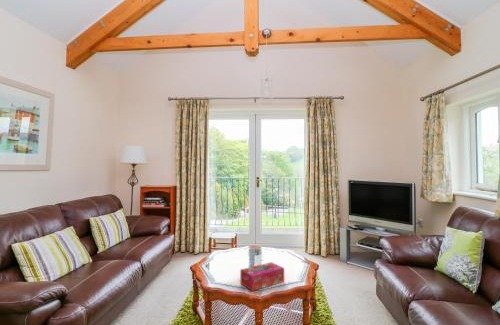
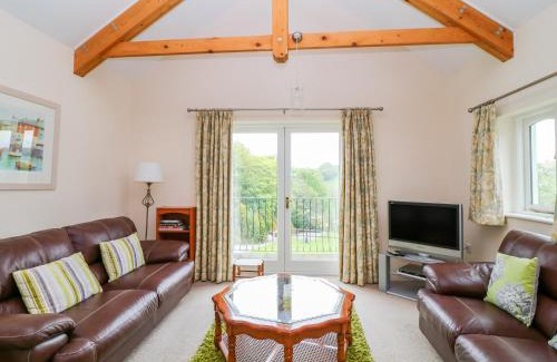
- tissue box [239,261,285,292]
